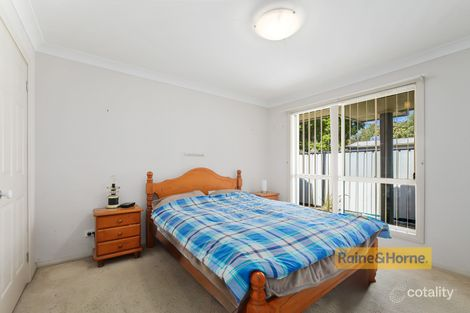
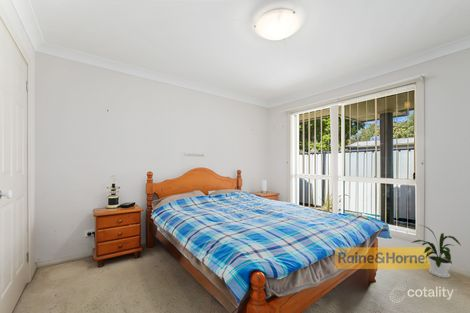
+ house plant [410,224,462,279]
